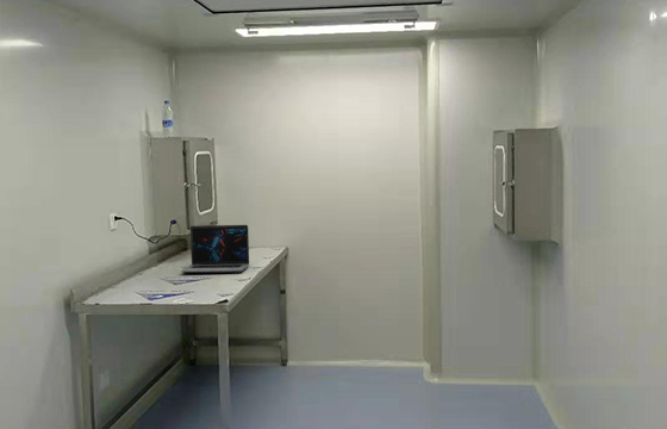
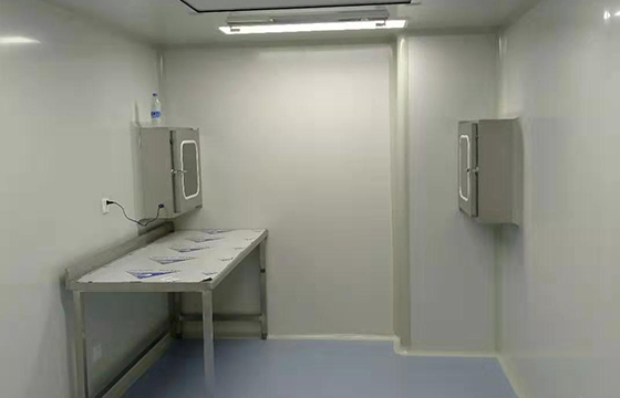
- laptop [180,224,250,274]
